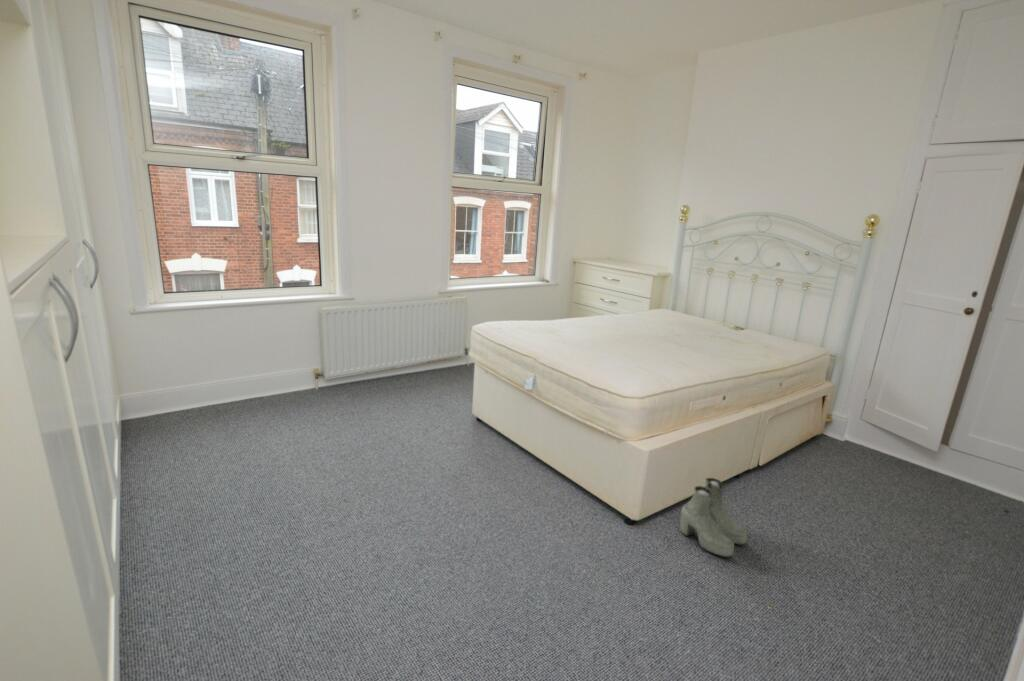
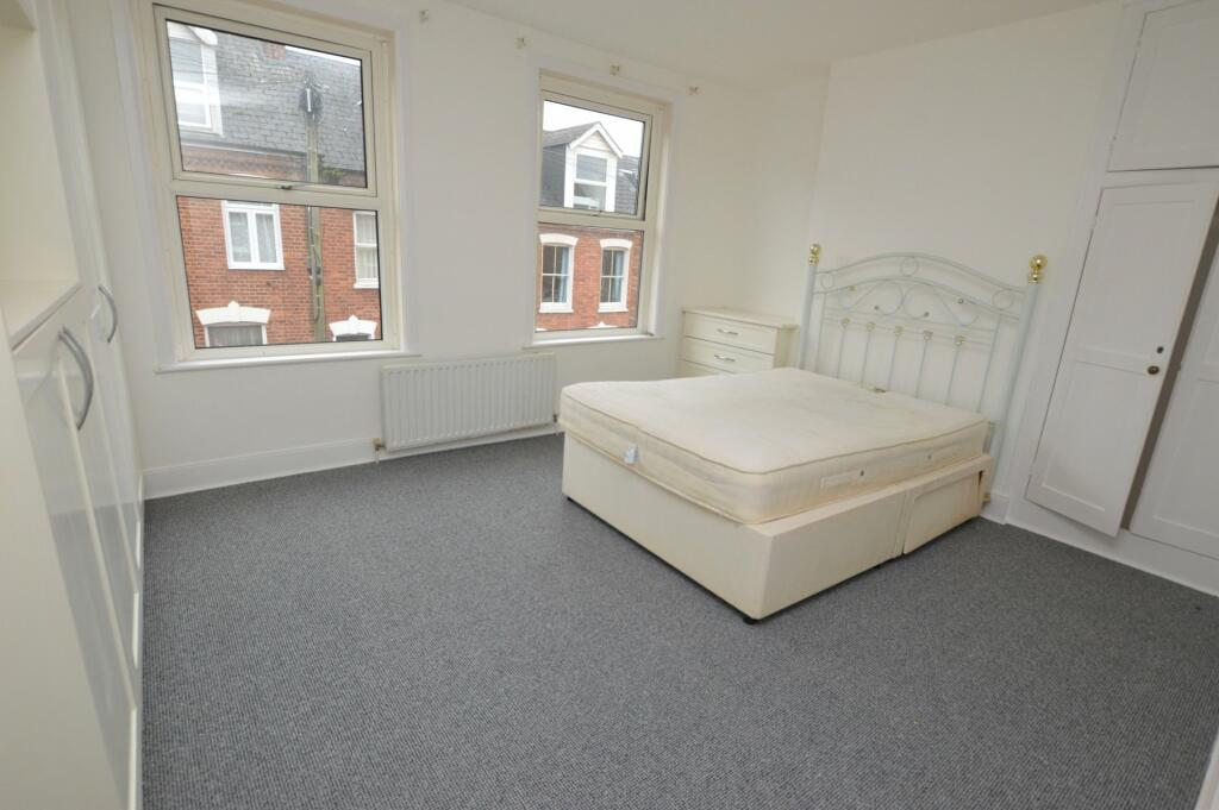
- boots [679,477,748,558]
